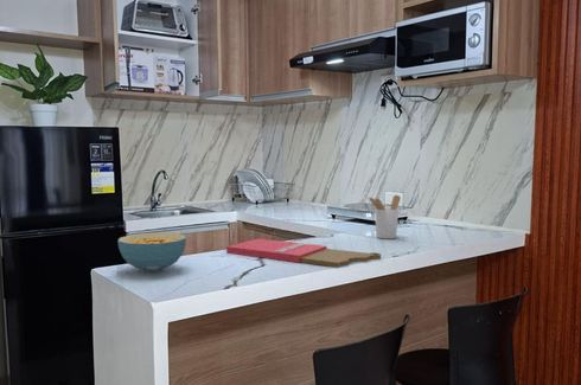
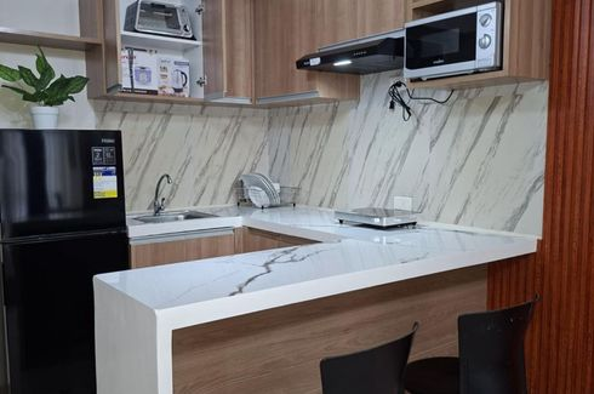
- utensil holder [368,194,402,239]
- cutting board [225,238,382,268]
- cereal bowl [116,231,187,274]
